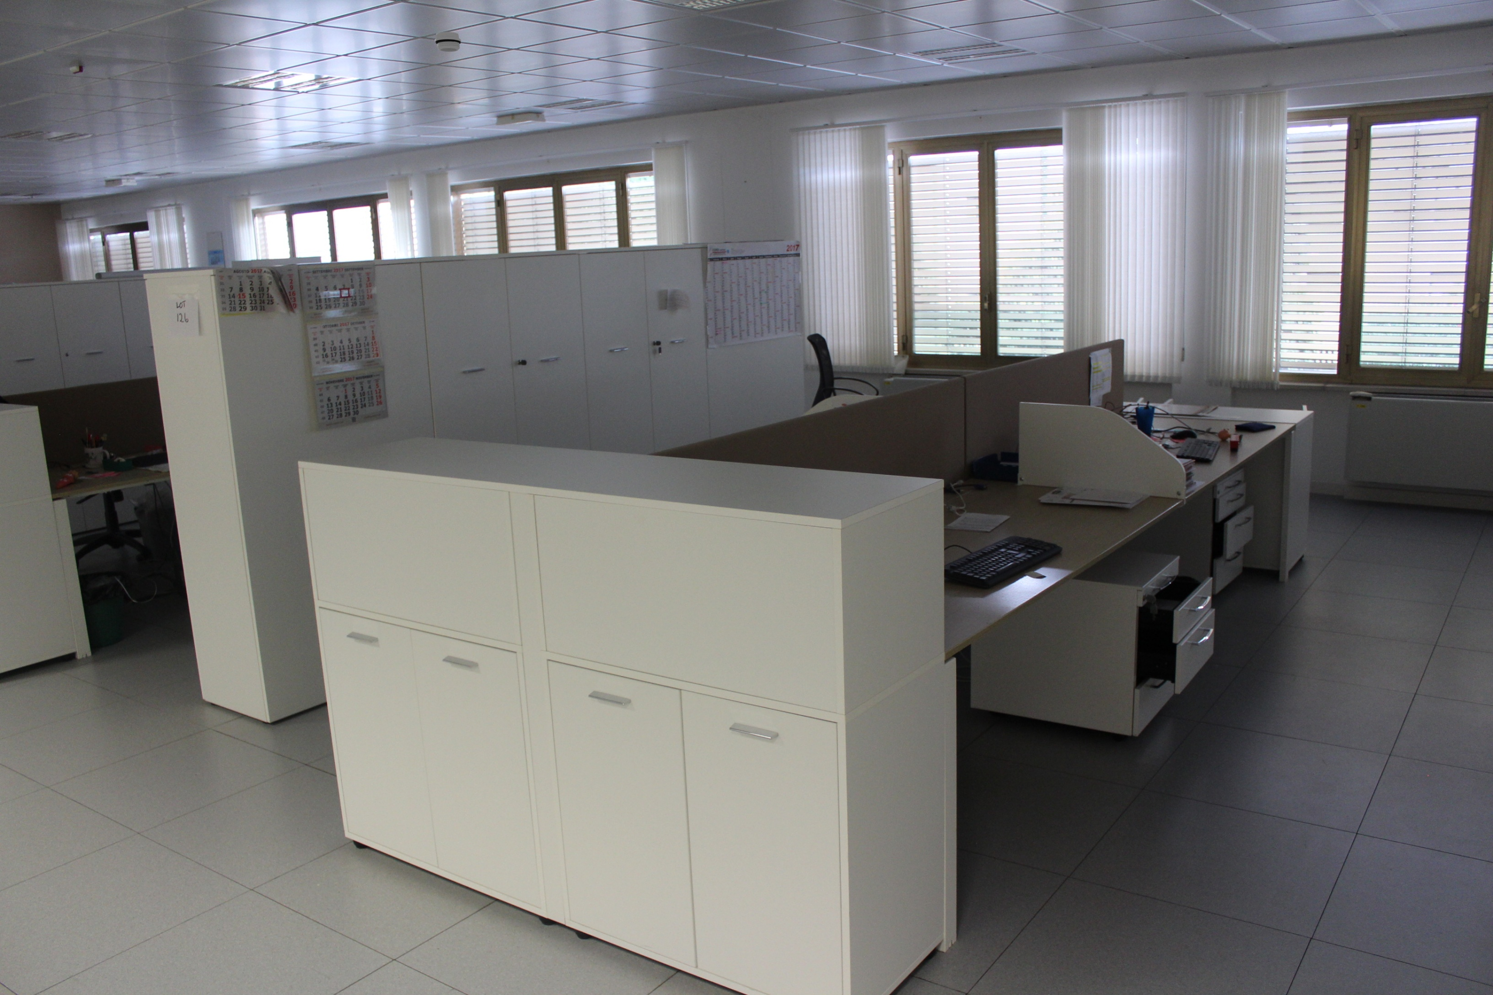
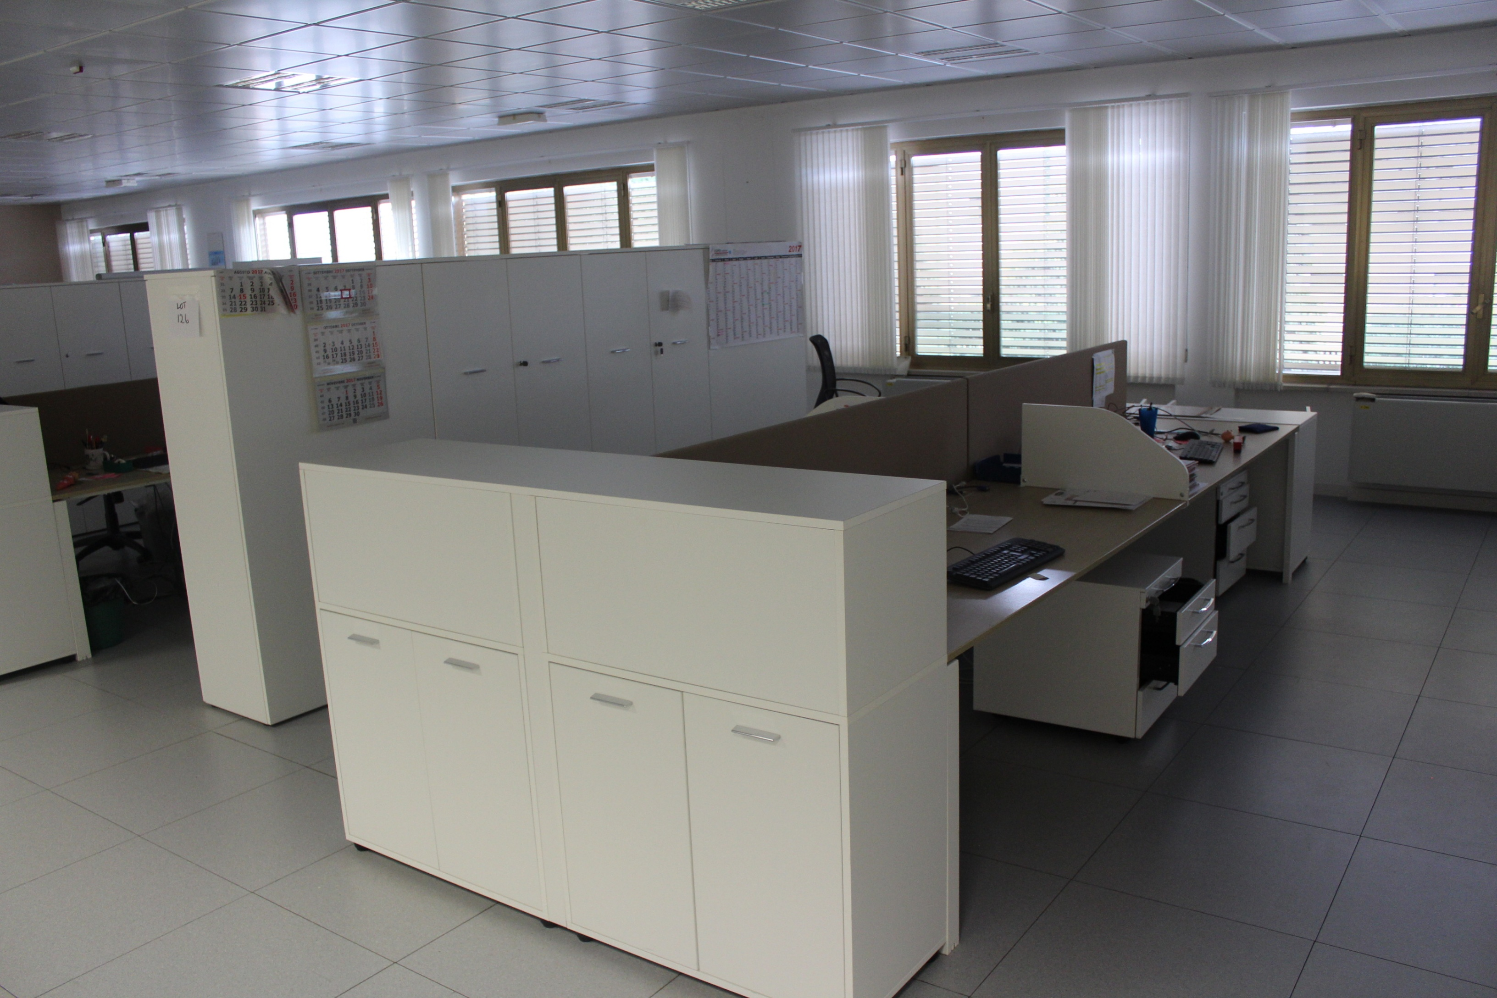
- smoke detector [434,31,461,52]
